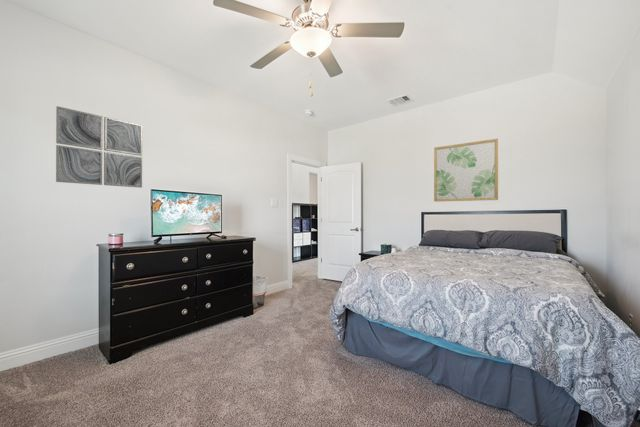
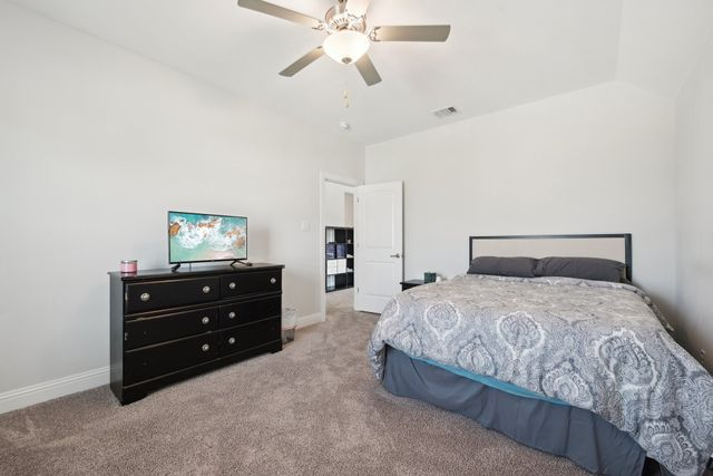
- wall art [55,105,143,189]
- wall art [433,138,499,202]
